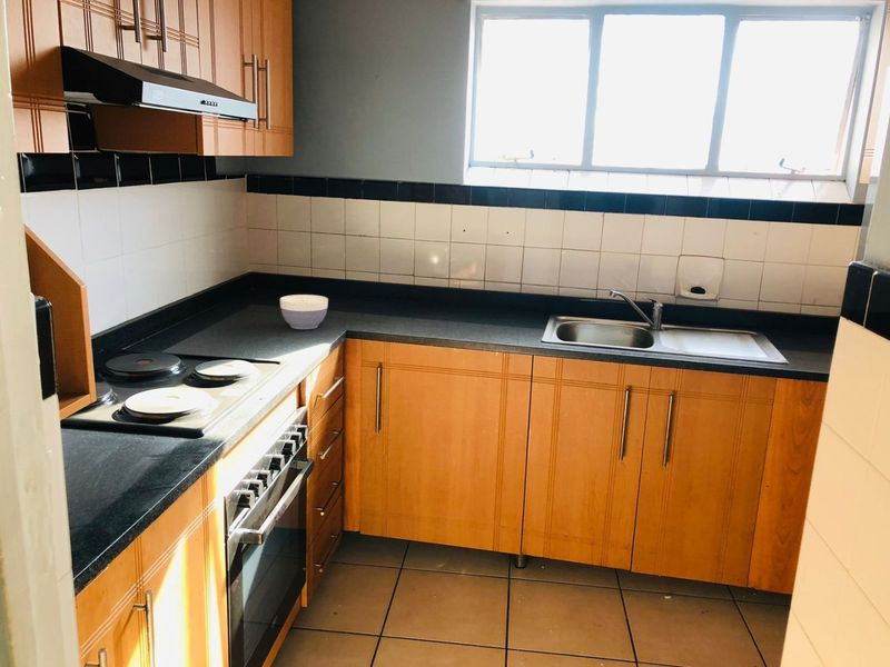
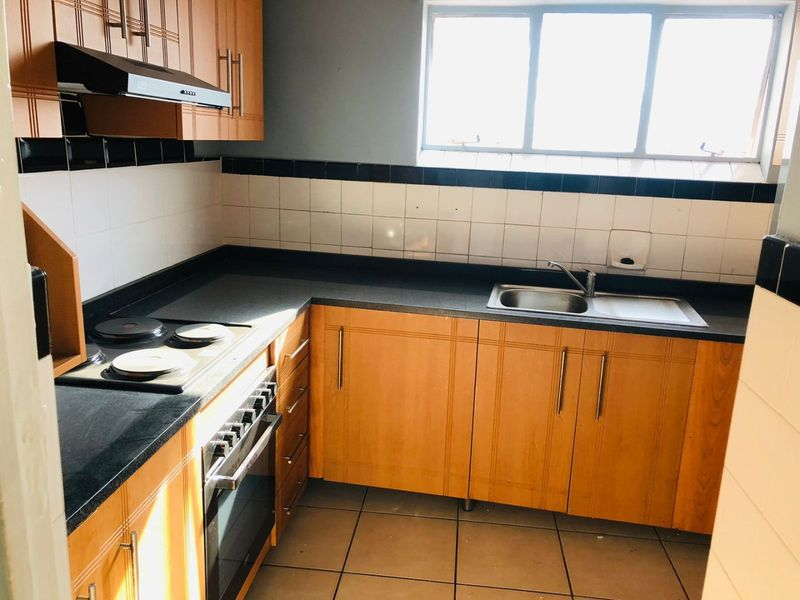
- bowl [279,293,329,330]
